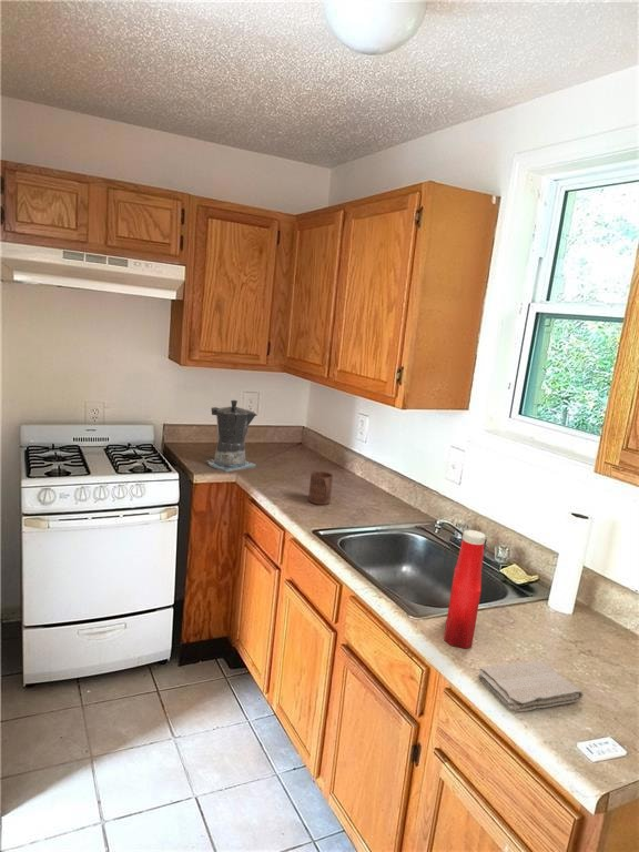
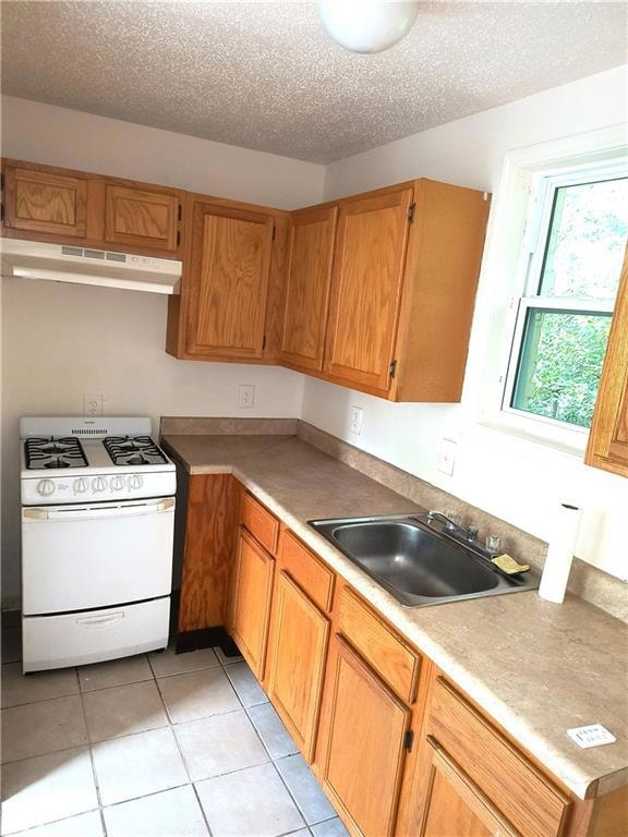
- cup [307,470,334,506]
- coffee maker [204,399,258,473]
- washcloth [477,659,585,712]
- soap bottle [444,529,487,650]
